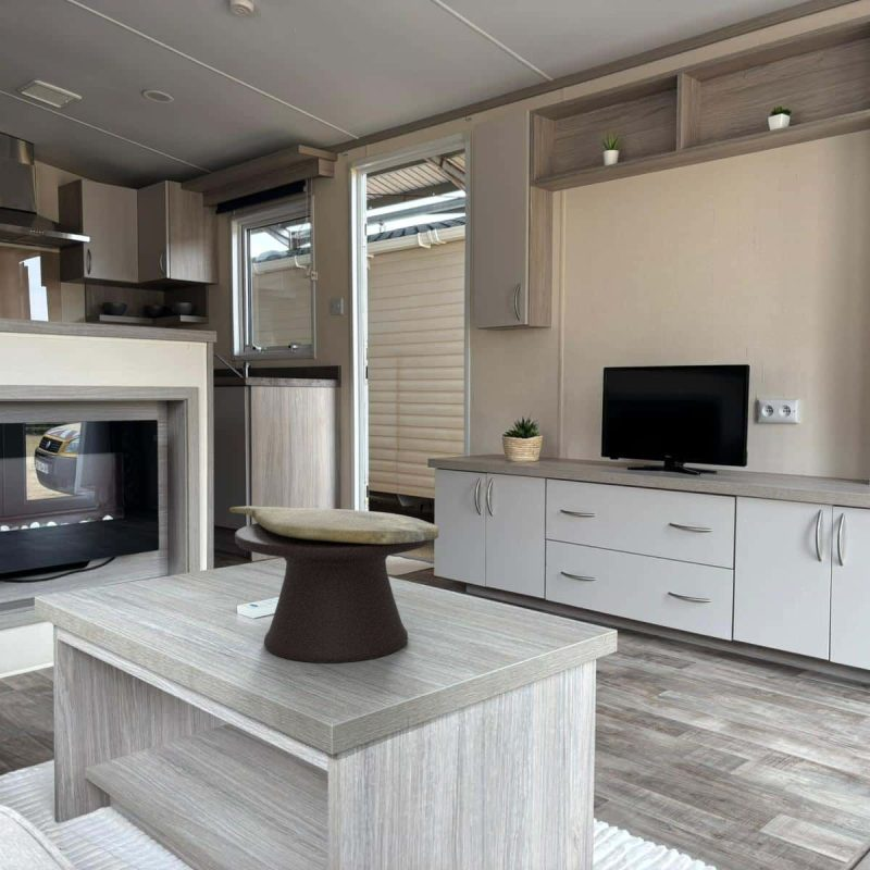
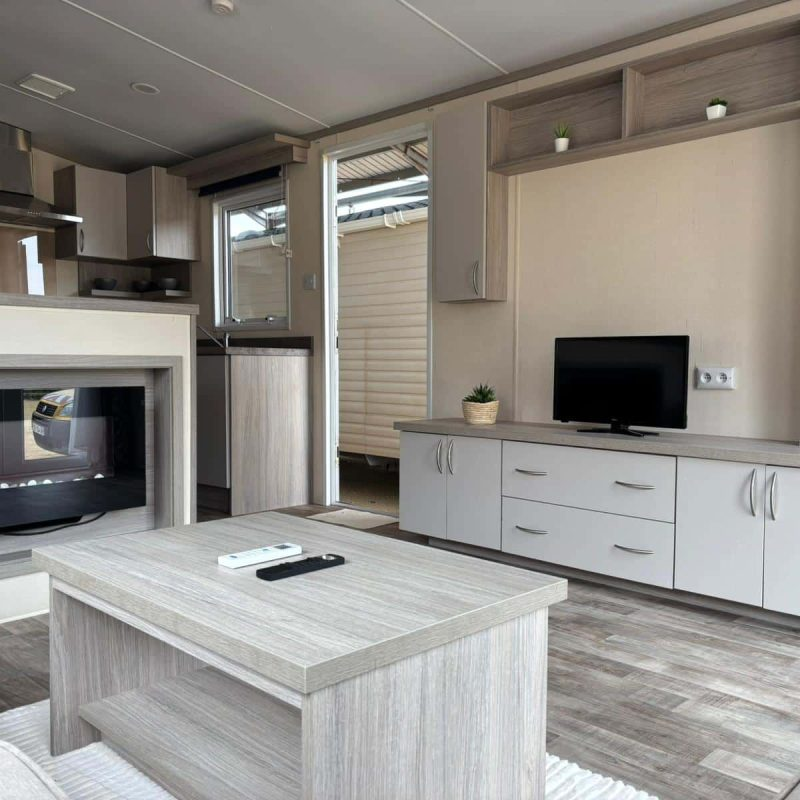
- decorative bowl [228,505,439,664]
